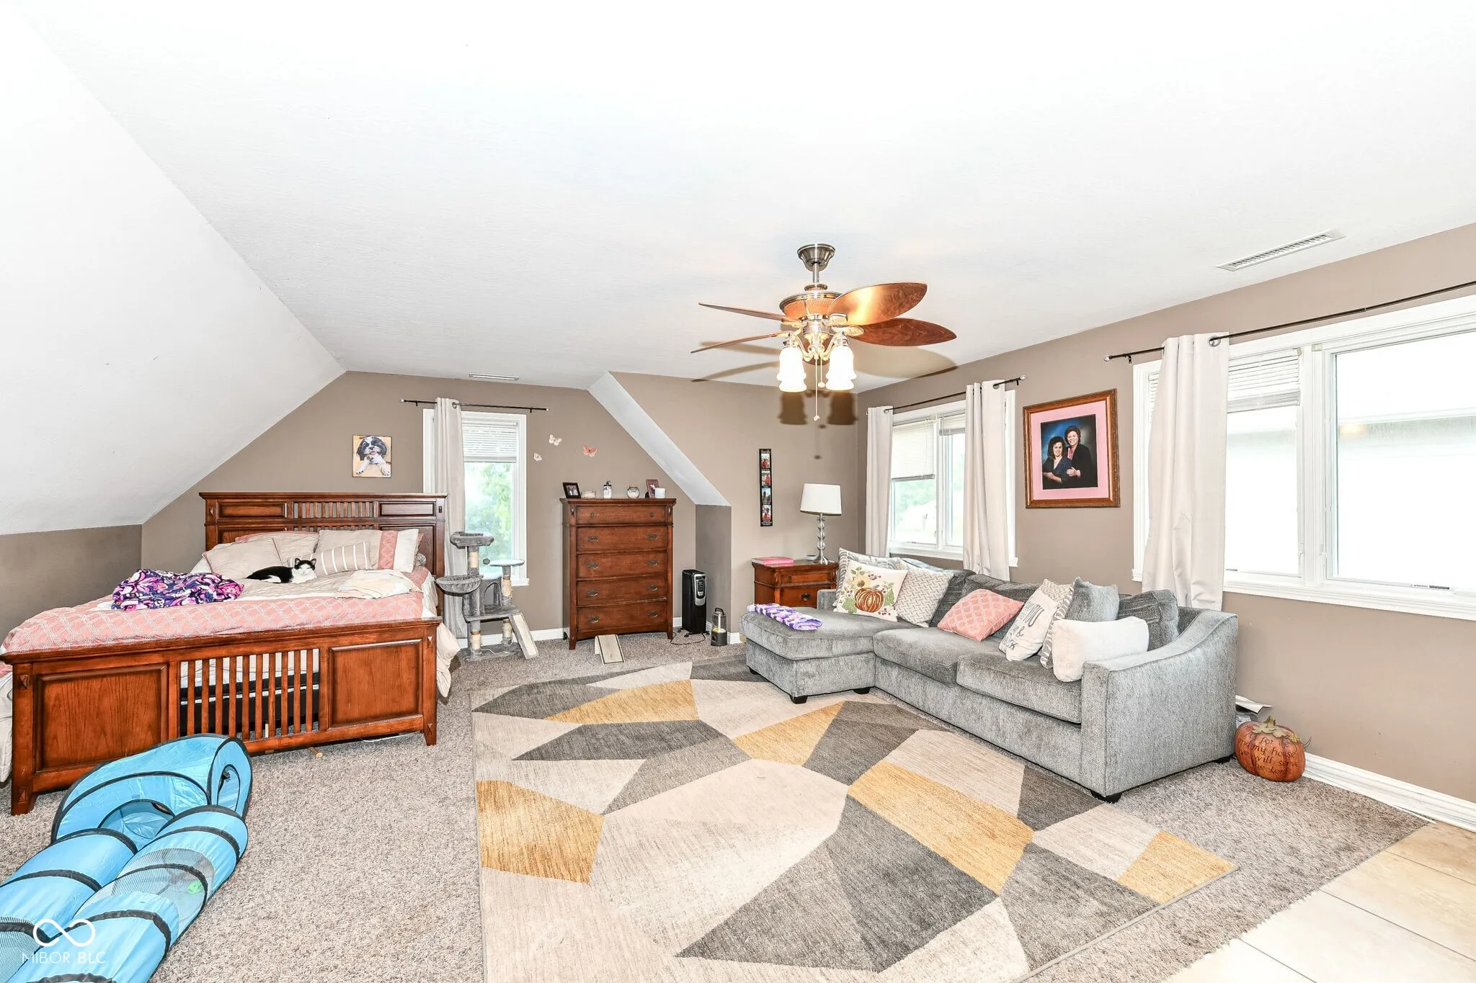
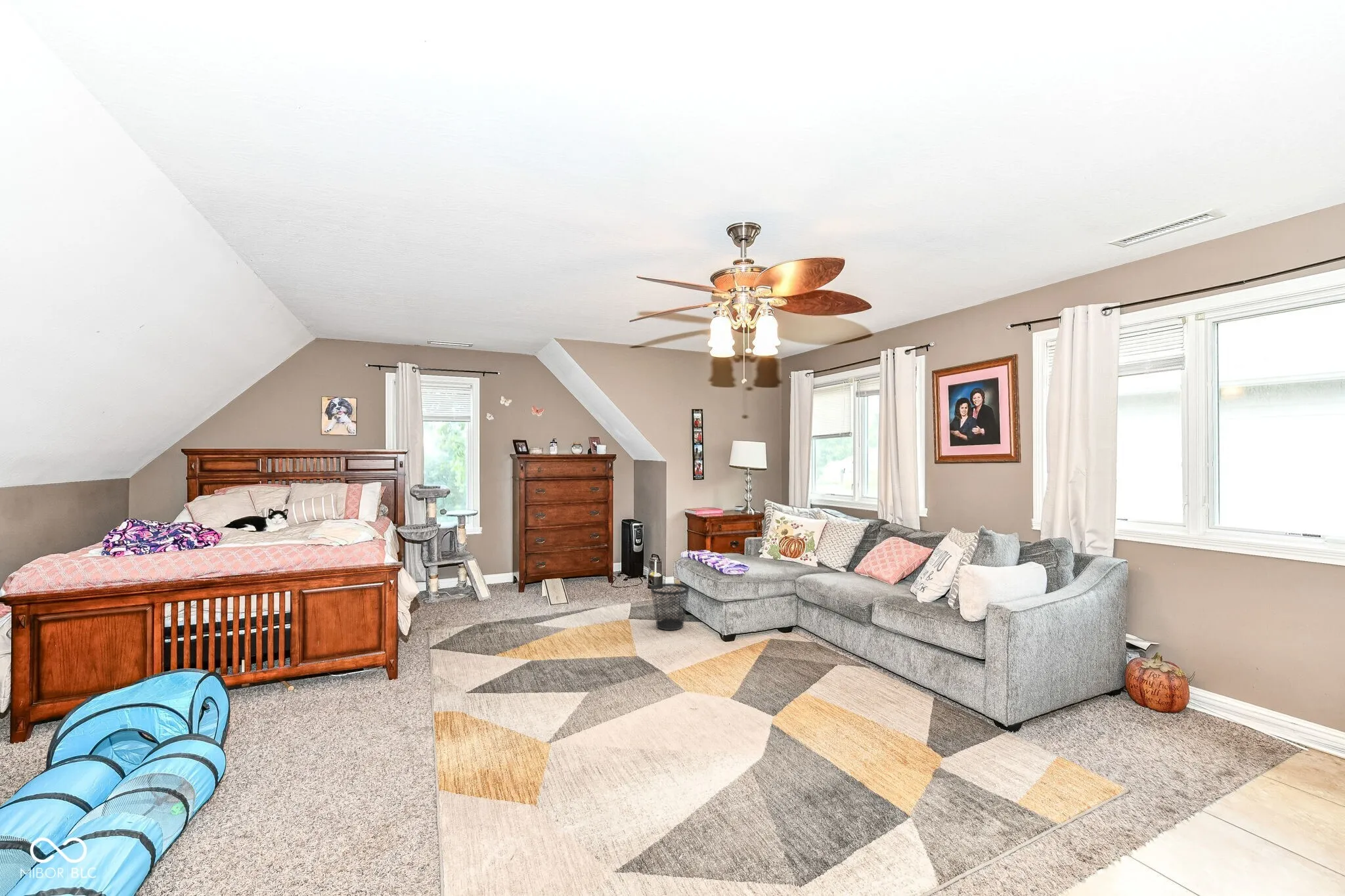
+ wastebasket [650,583,690,631]
